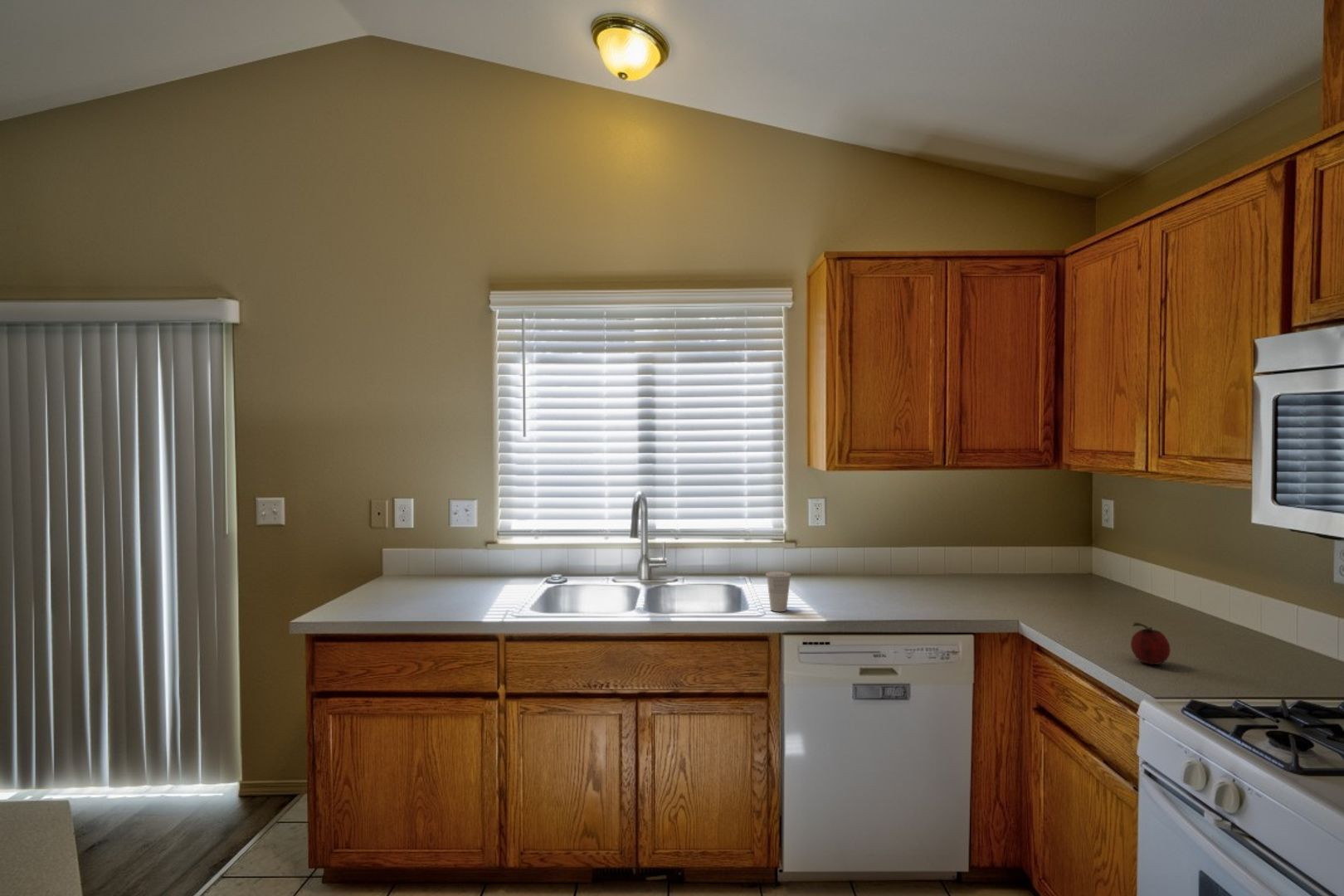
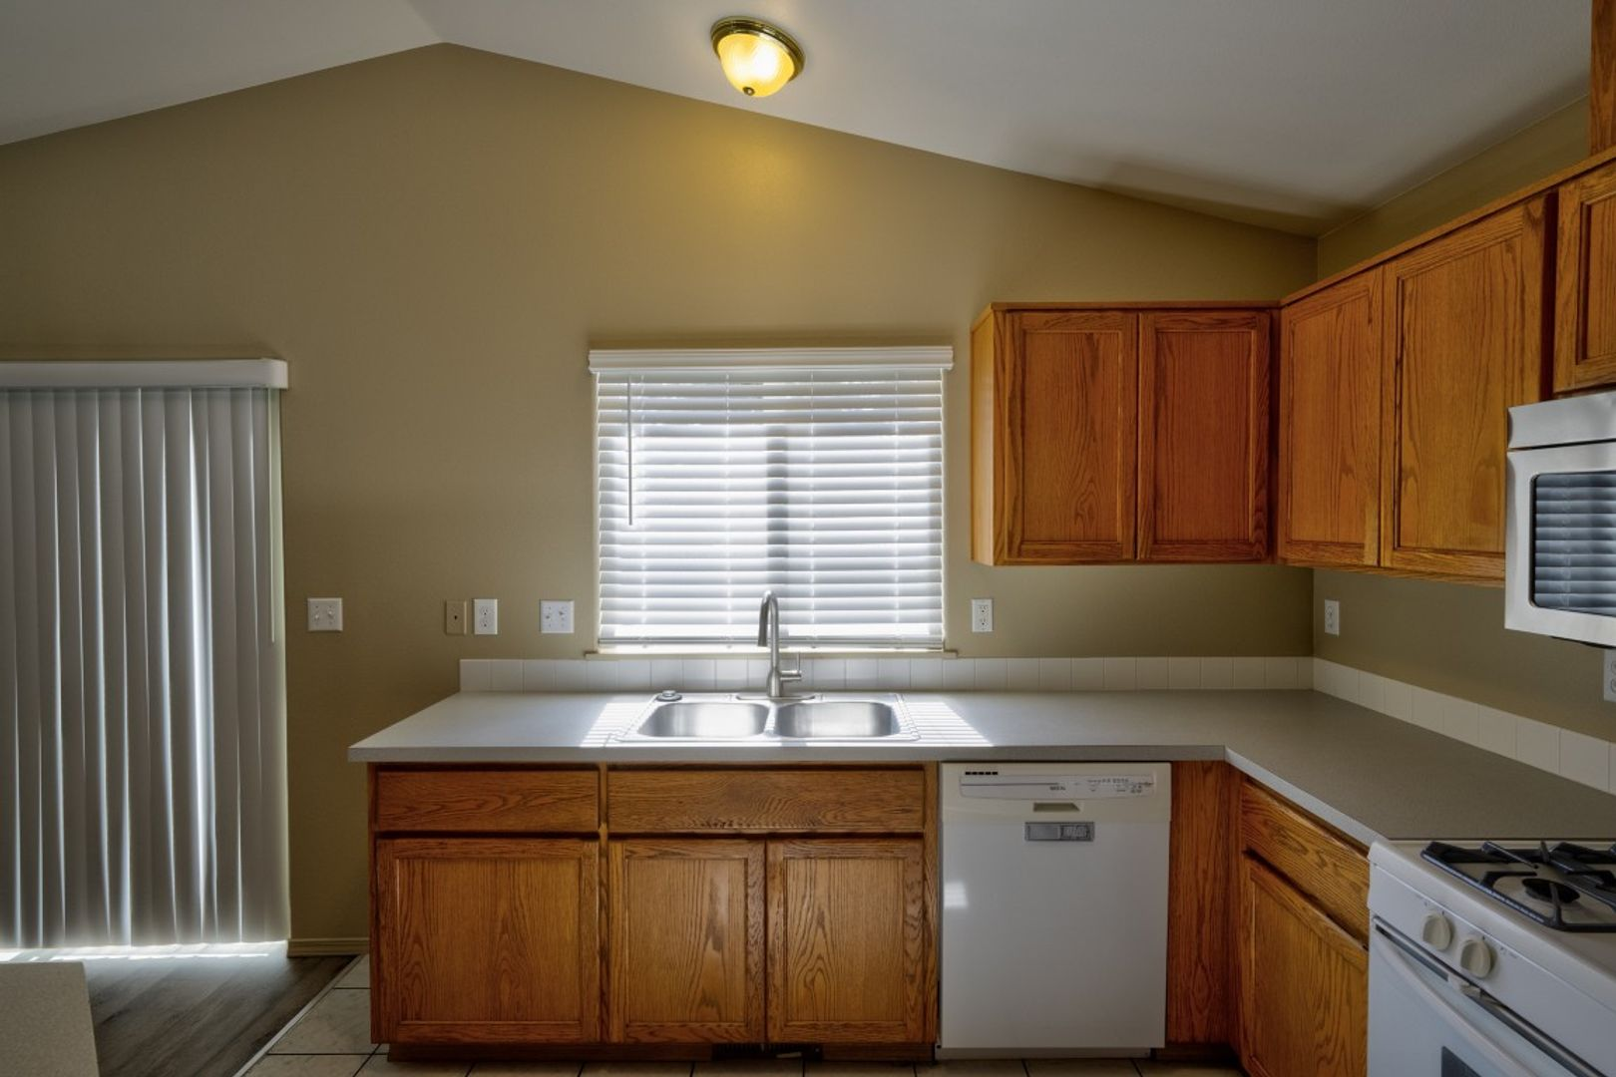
- fruit [1130,621,1171,665]
- cup [765,571,792,612]
